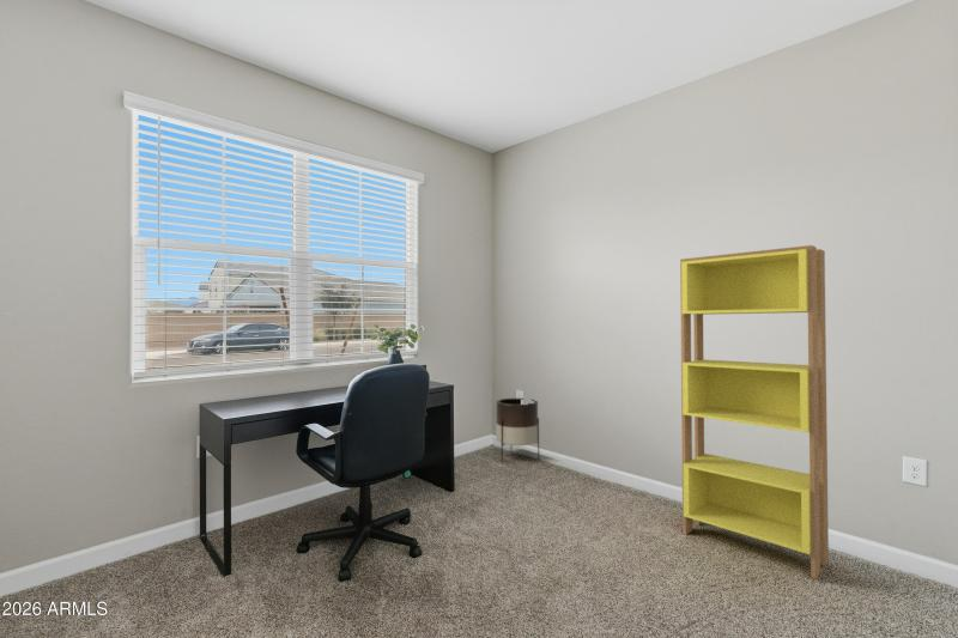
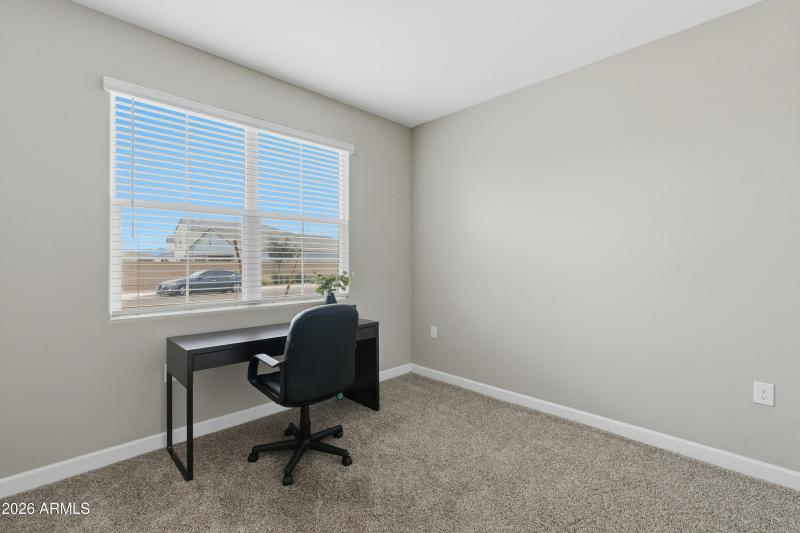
- bookcase [679,244,830,579]
- planter [495,397,540,463]
